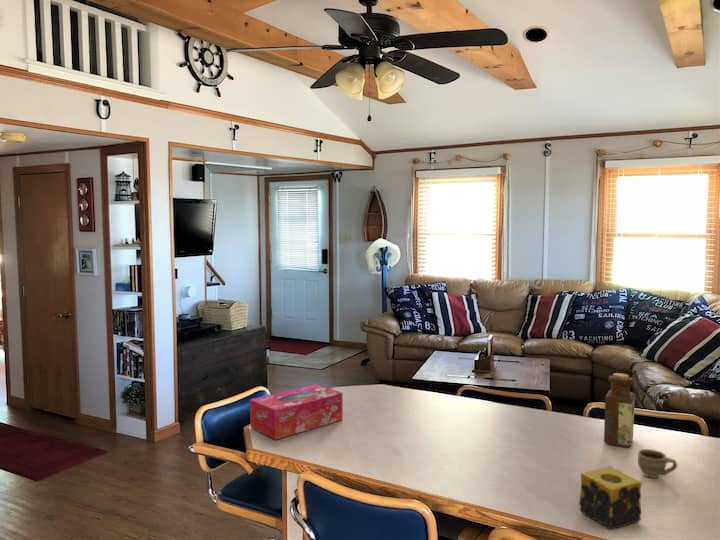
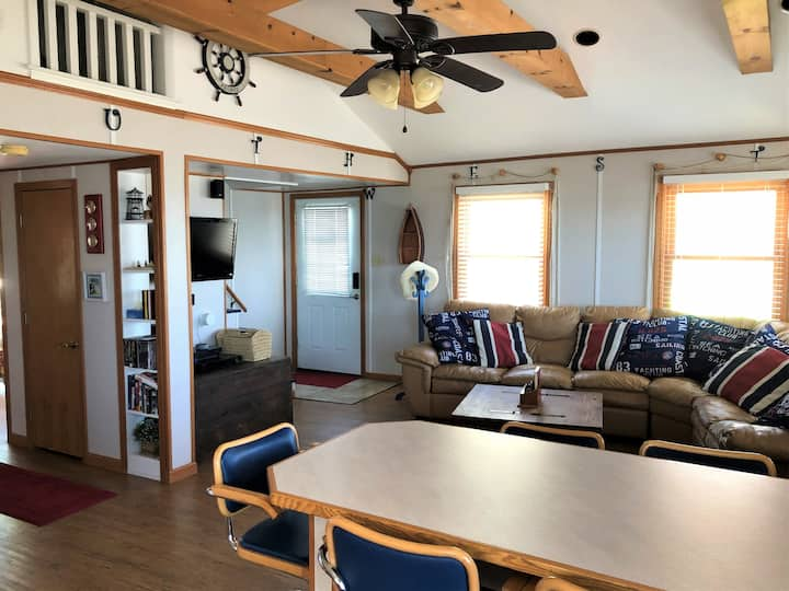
- cup [637,448,678,479]
- candle [579,465,643,530]
- tissue box [249,383,343,441]
- bottle [603,372,636,448]
